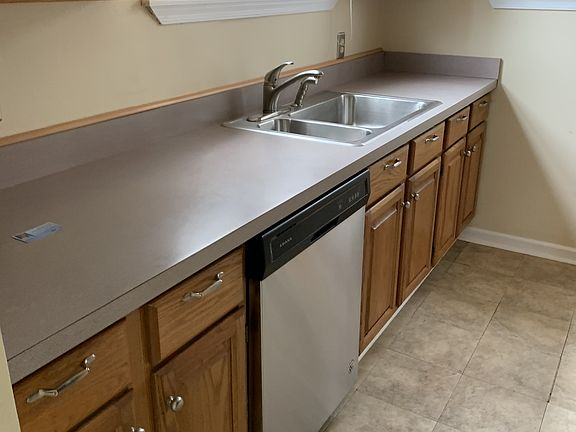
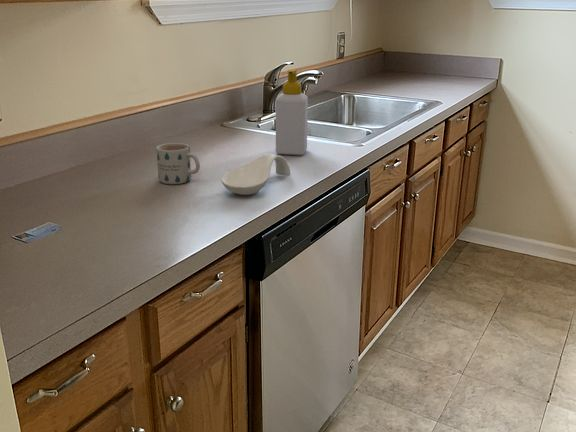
+ soap bottle [275,68,309,156]
+ mug [155,142,201,185]
+ spoon rest [220,153,291,196]
